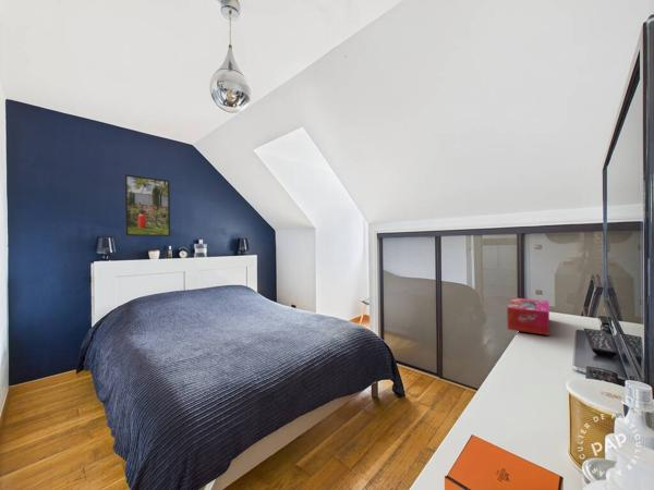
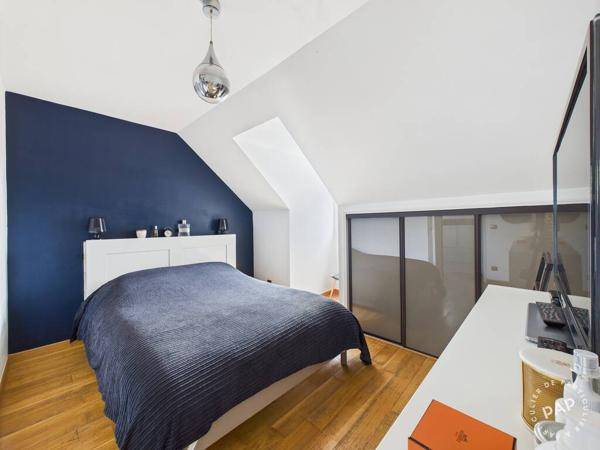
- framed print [124,173,171,237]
- tissue box [506,297,550,336]
